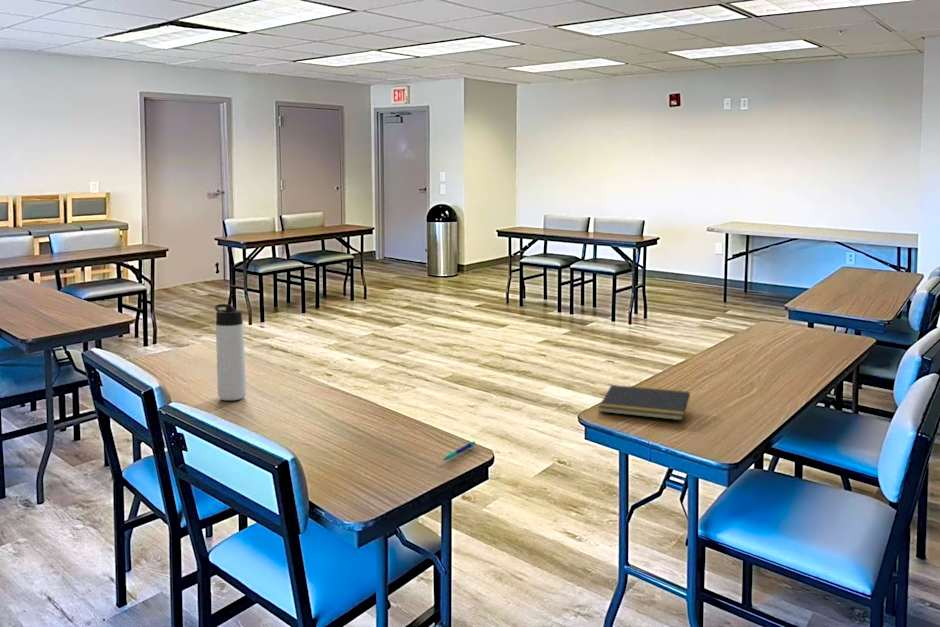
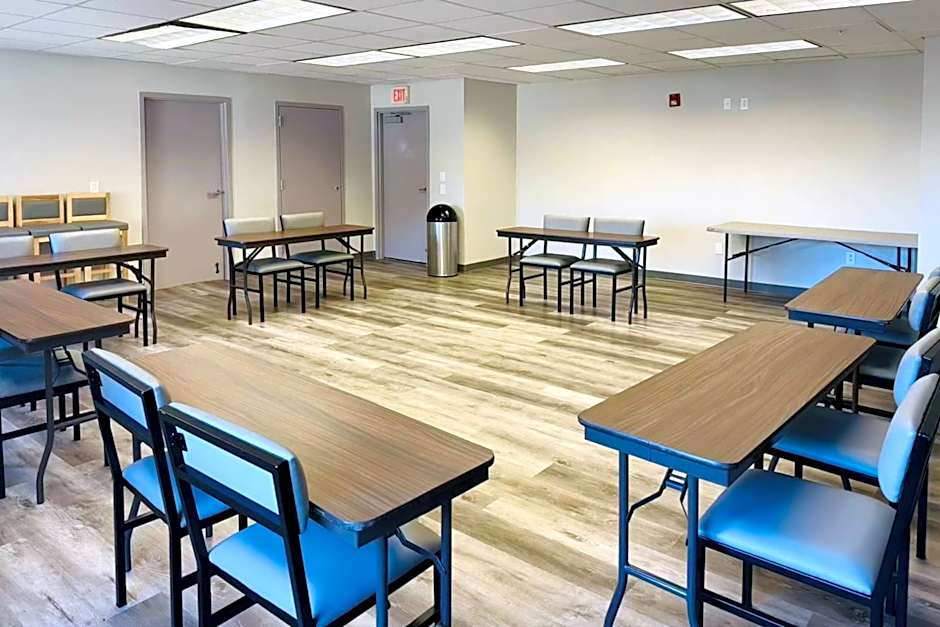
- notepad [597,384,691,421]
- pen [442,440,476,461]
- thermos bottle [214,303,247,401]
